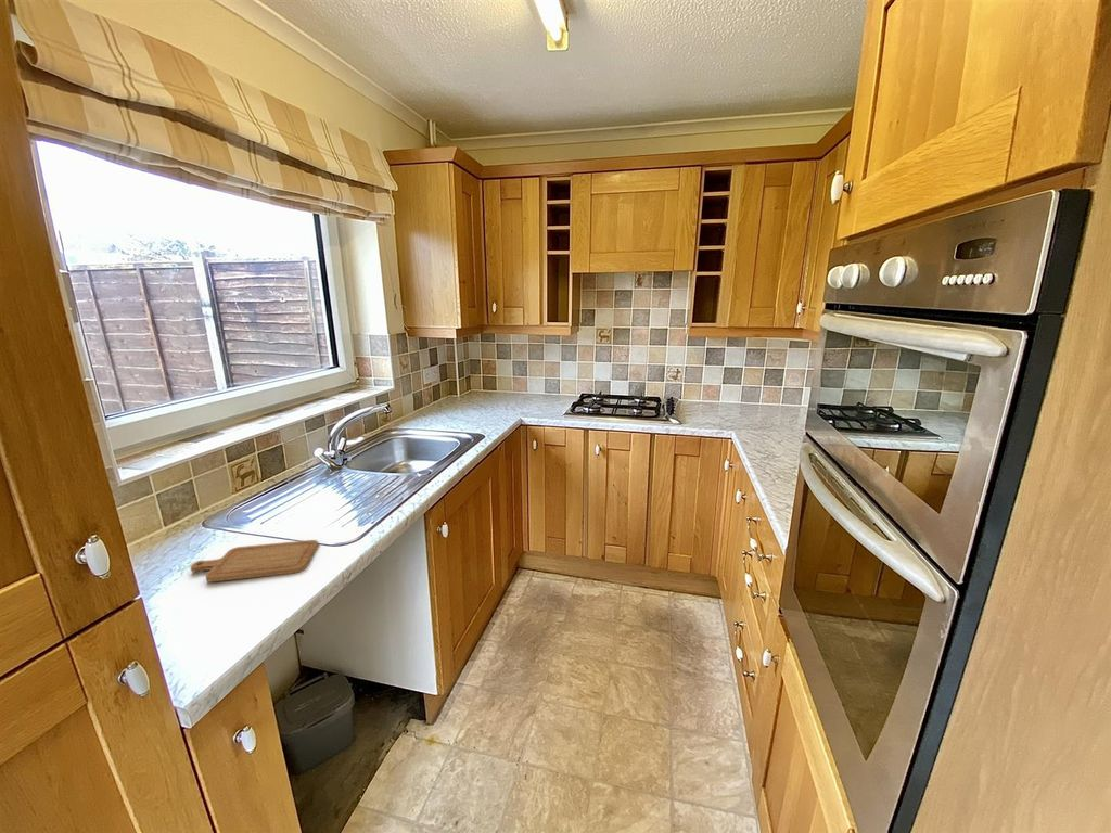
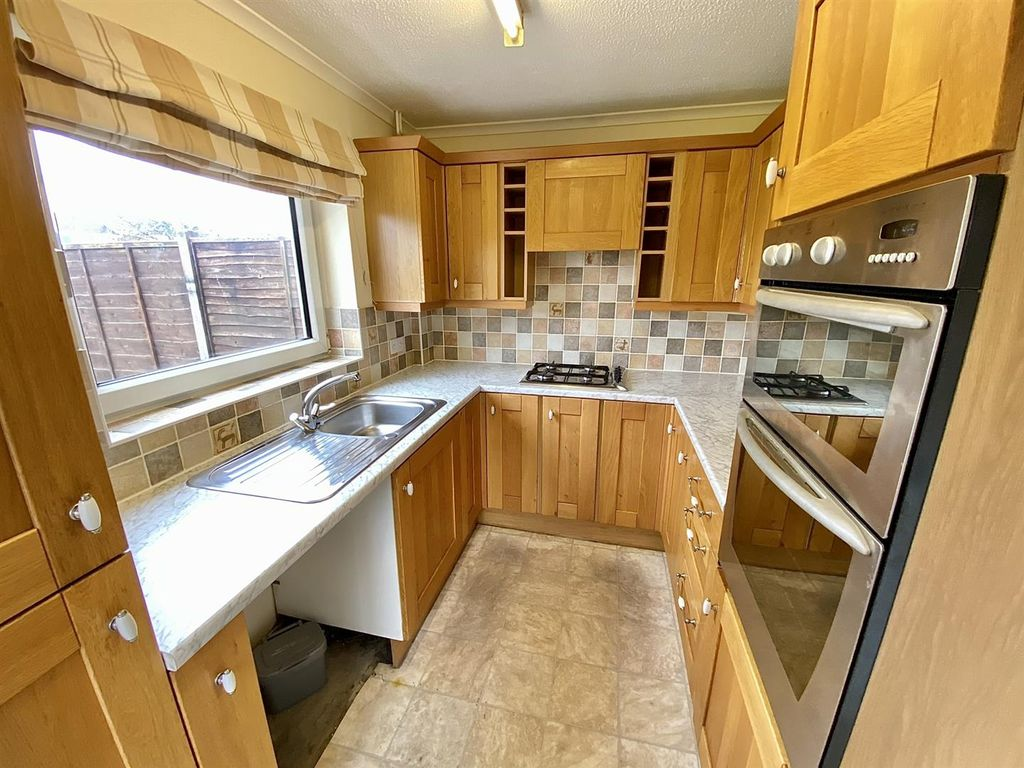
- chopping board [190,539,319,582]
